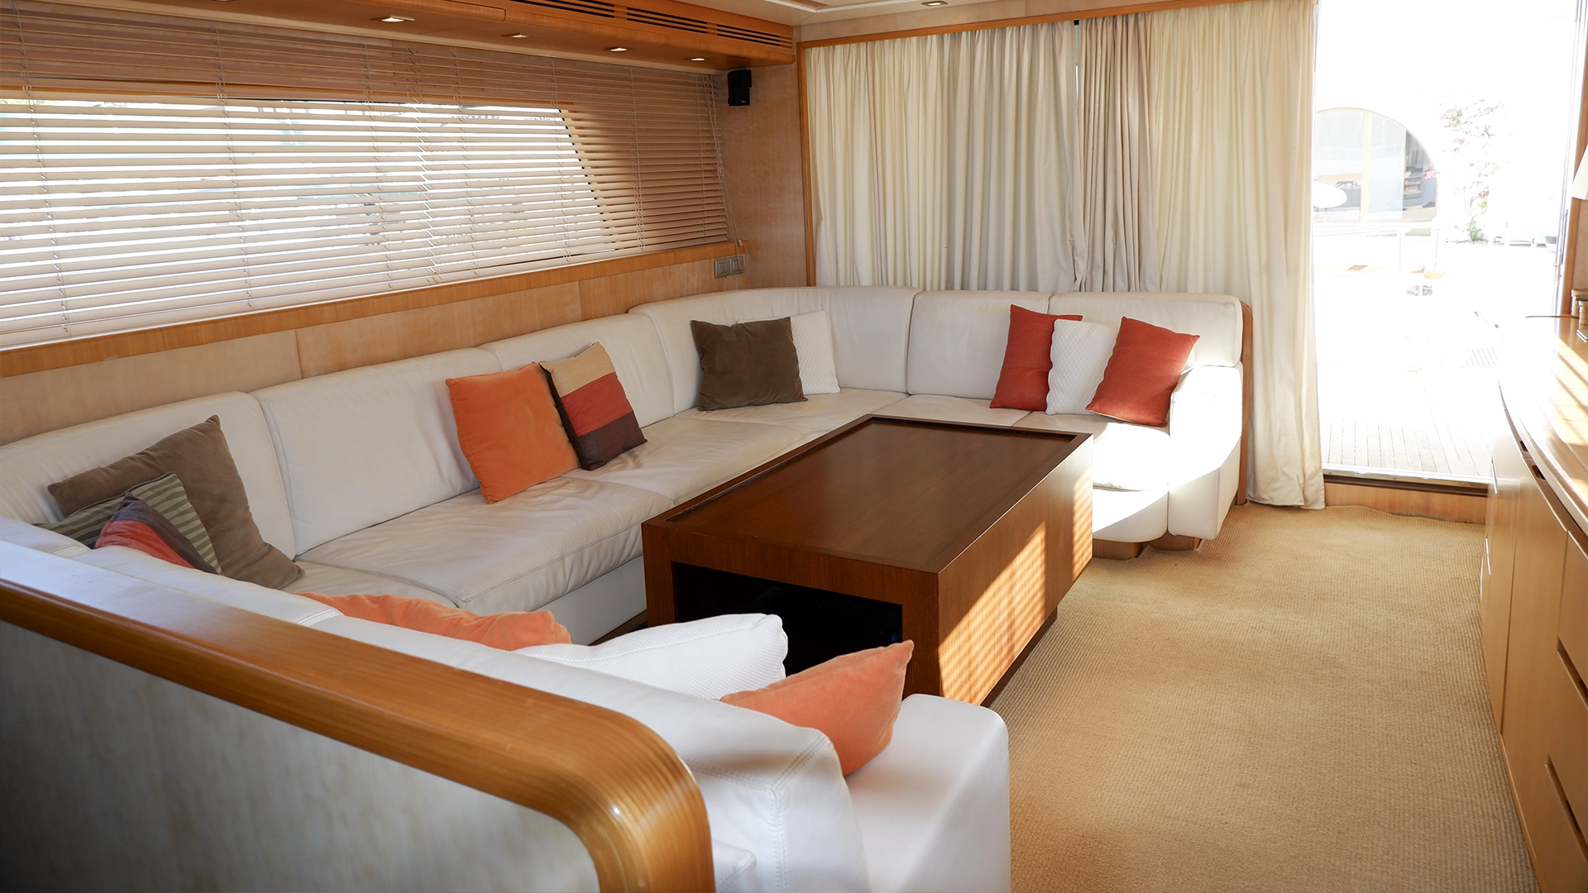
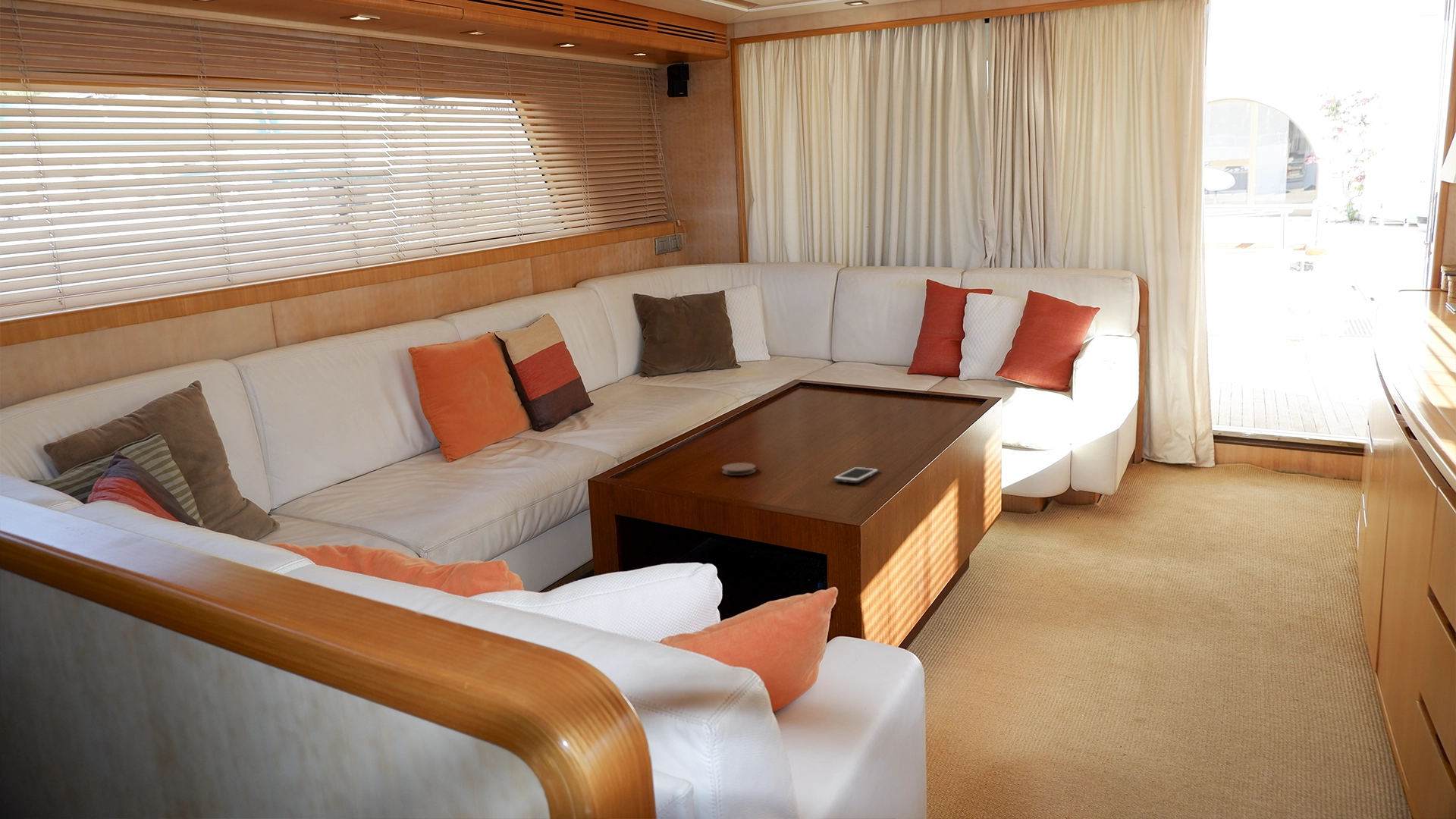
+ coaster [721,462,757,476]
+ cell phone [833,466,880,484]
